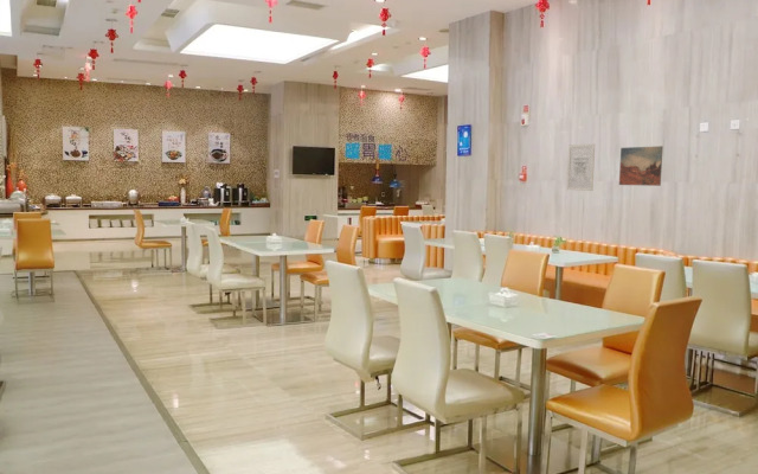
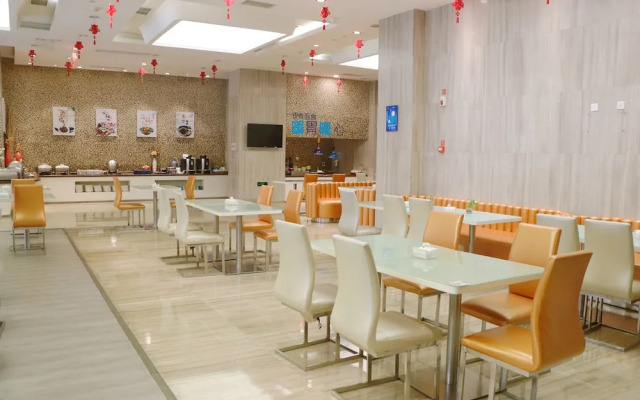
- wall art [566,143,596,192]
- wall art [618,145,664,187]
